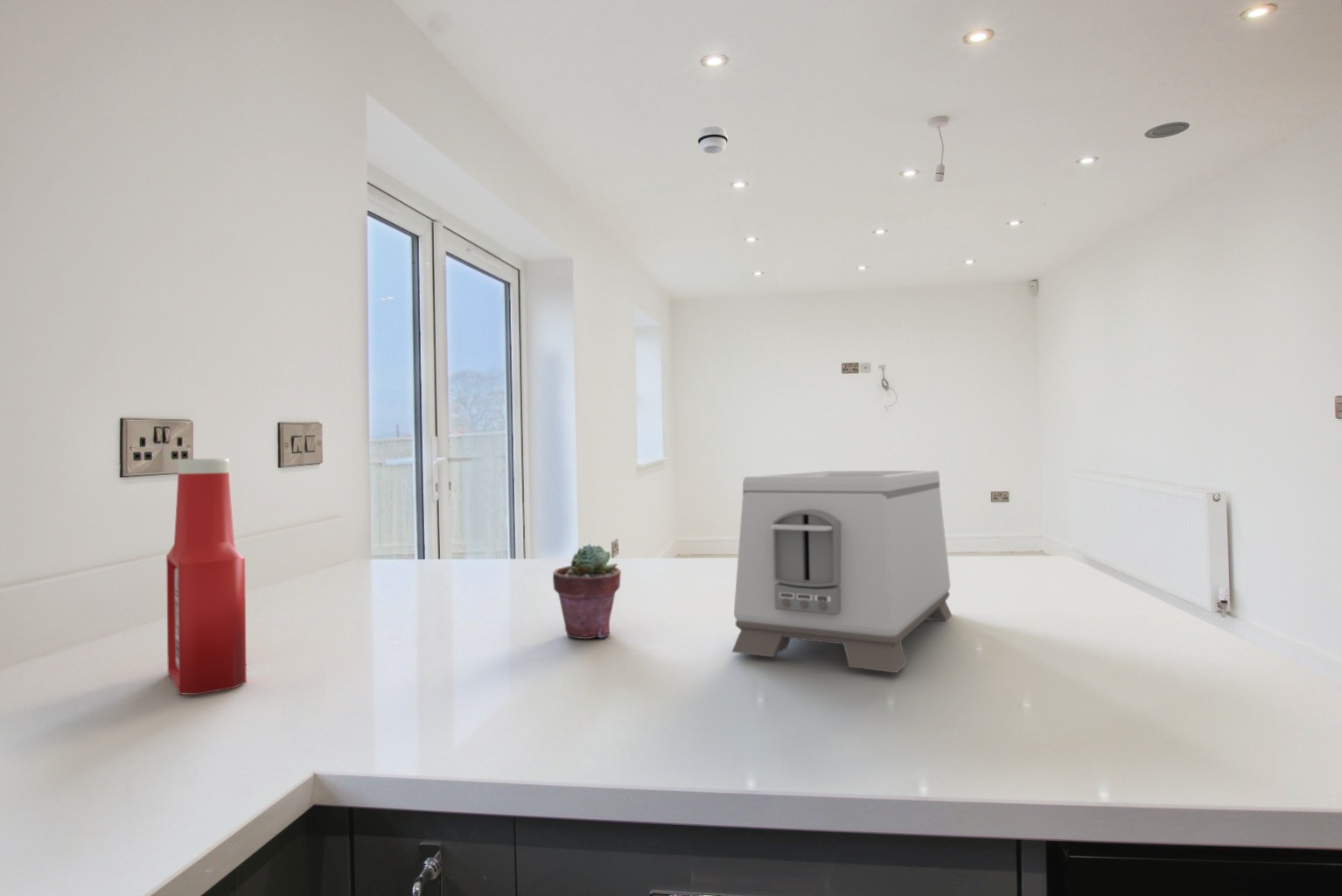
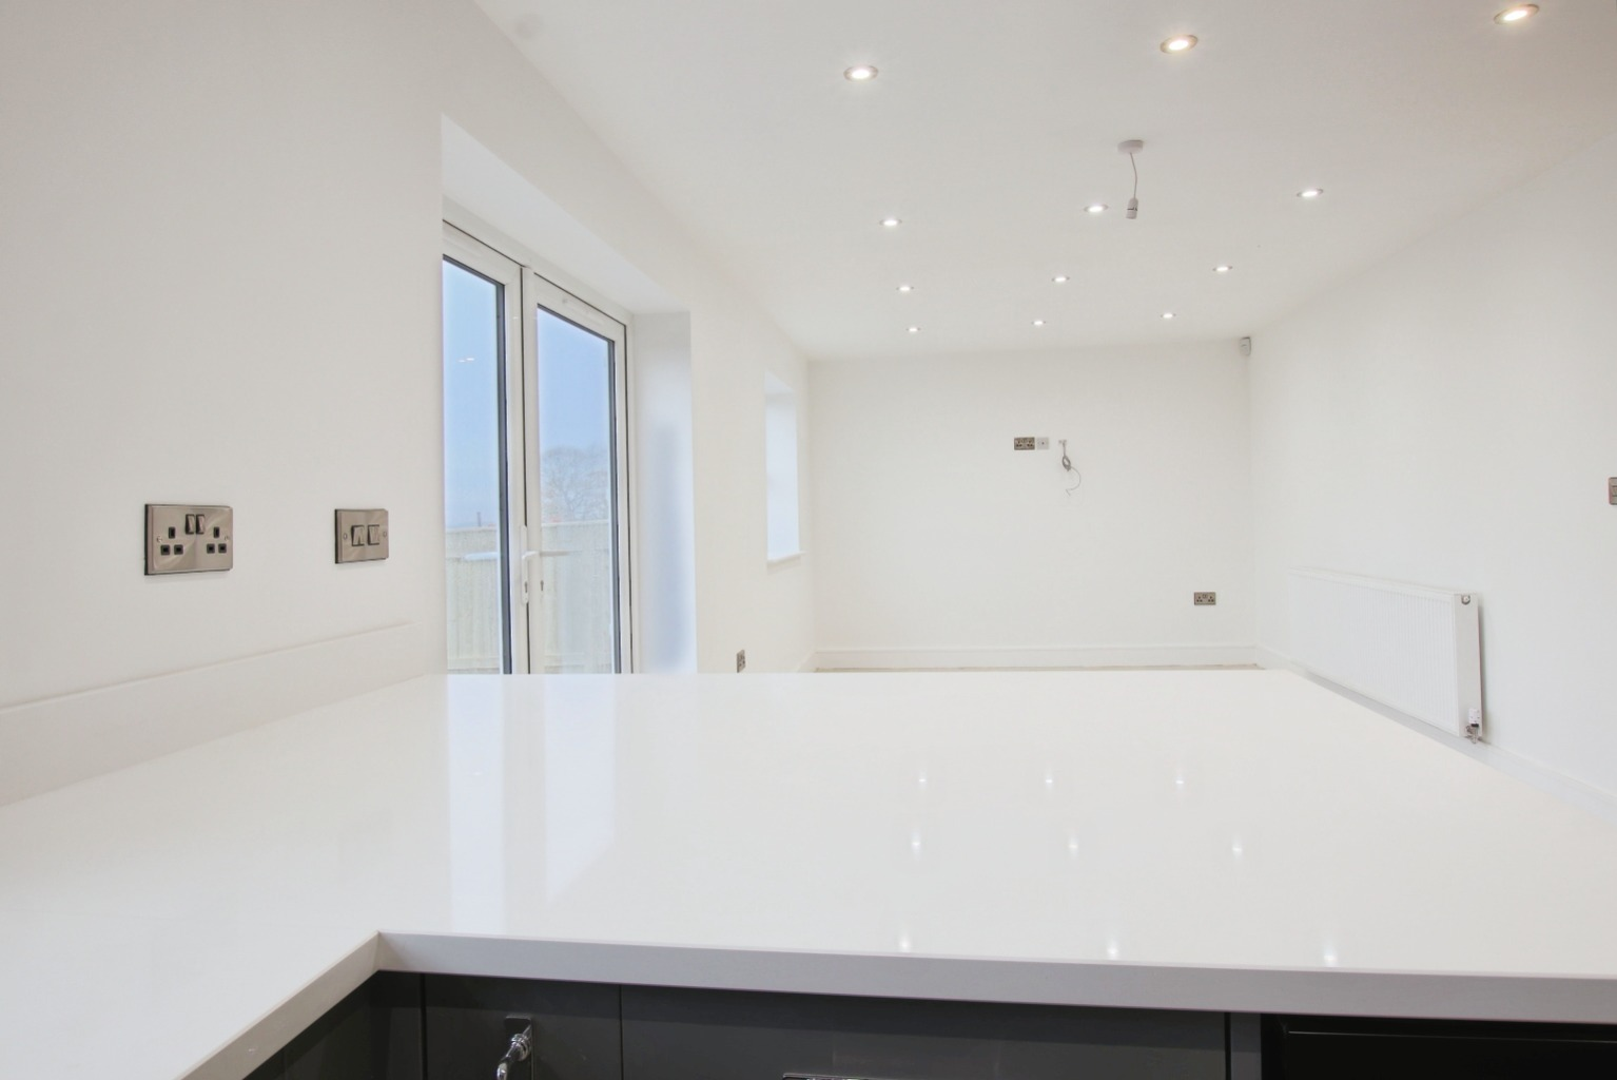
- smoke detector [696,126,729,155]
- recessed light [1143,121,1191,139]
- soap bottle [165,458,248,696]
- potted succulent [552,543,622,640]
- toaster [731,470,953,674]
